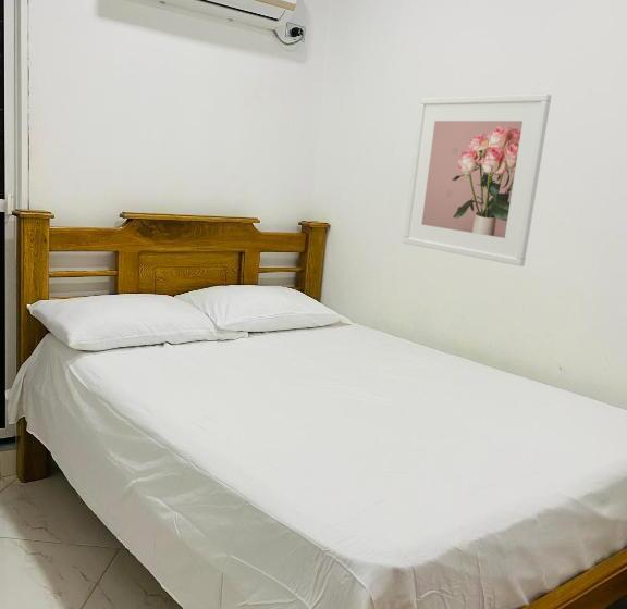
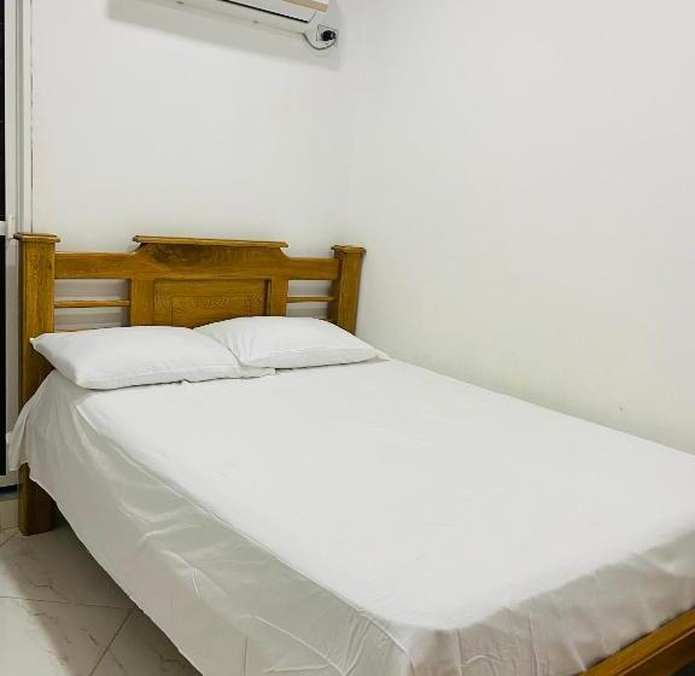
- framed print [402,92,552,268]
